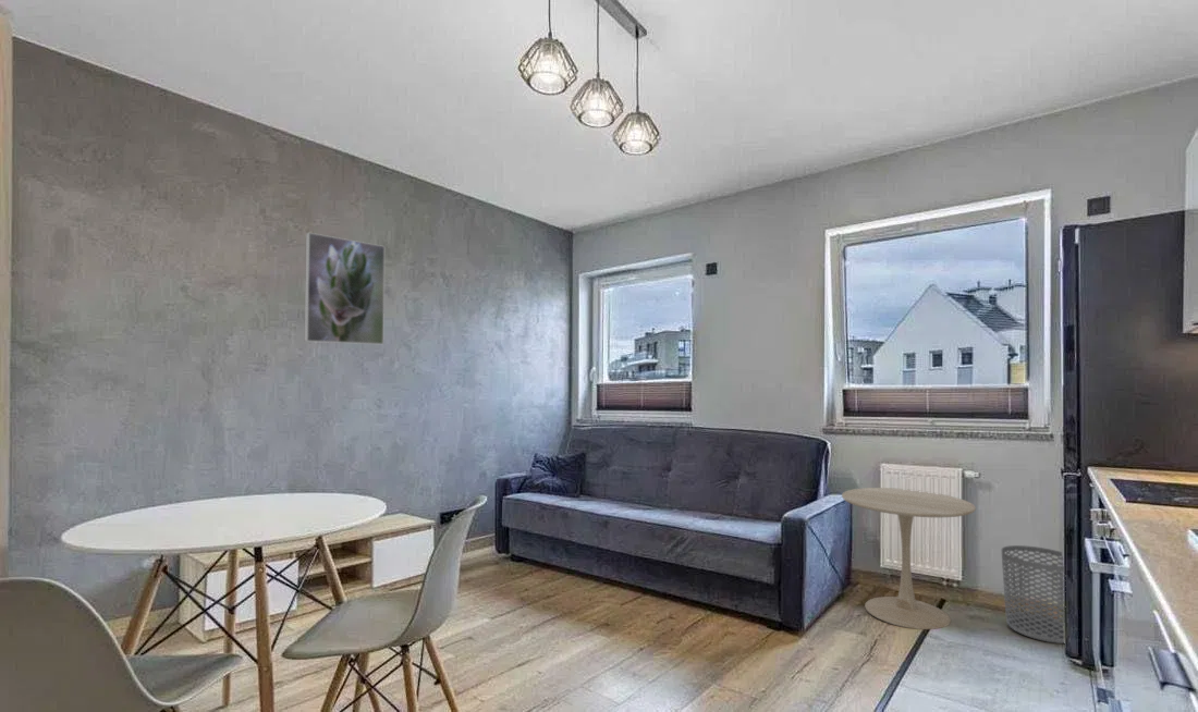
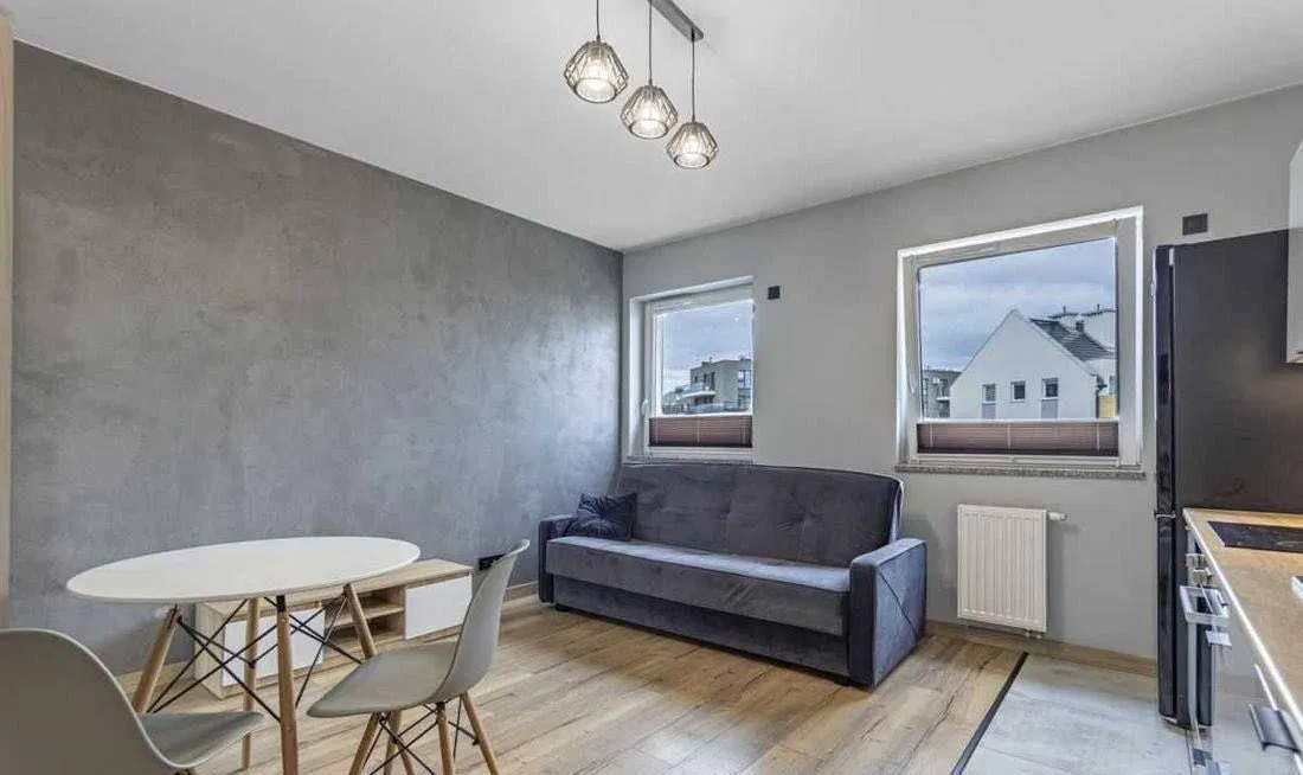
- side table [841,487,977,630]
- waste bin [1001,544,1065,645]
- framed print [304,232,386,345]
